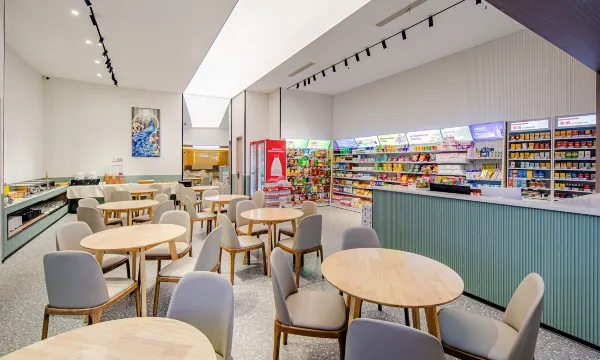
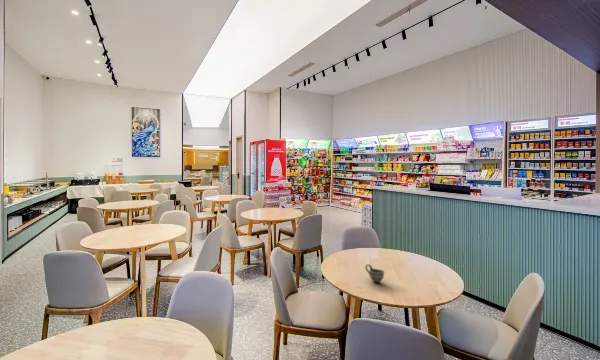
+ cup [364,263,385,284]
